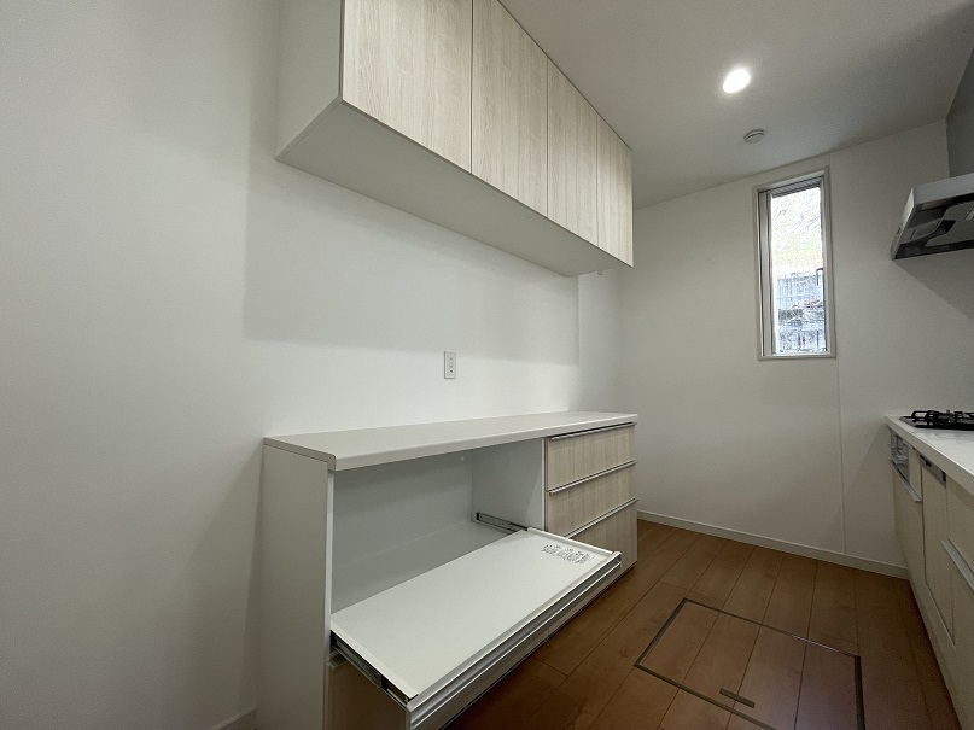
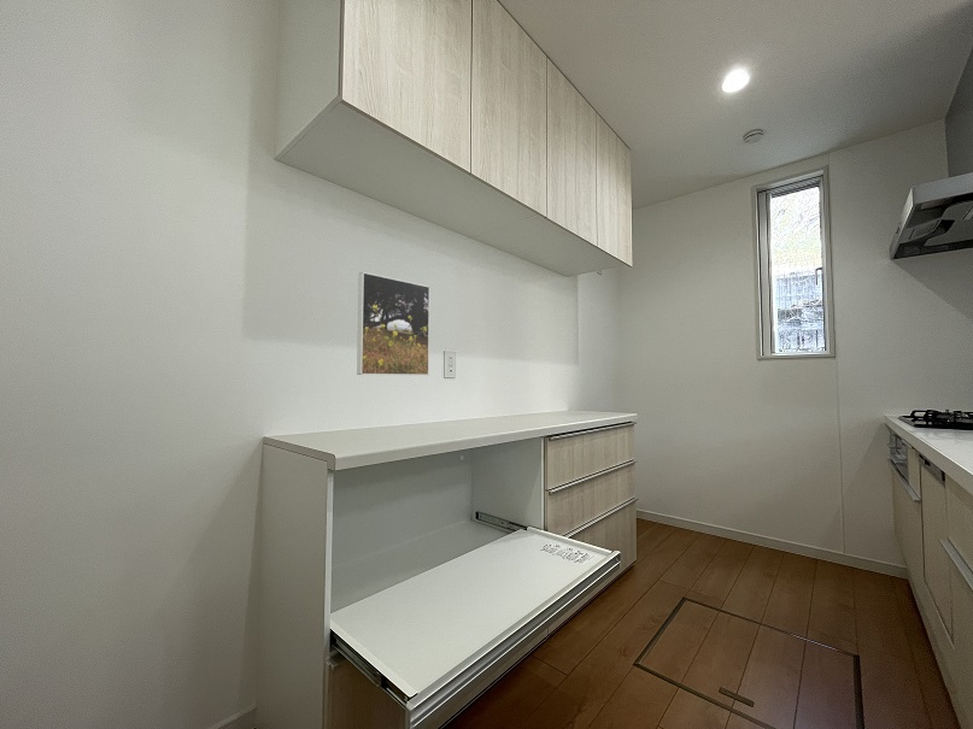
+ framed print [356,271,430,376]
